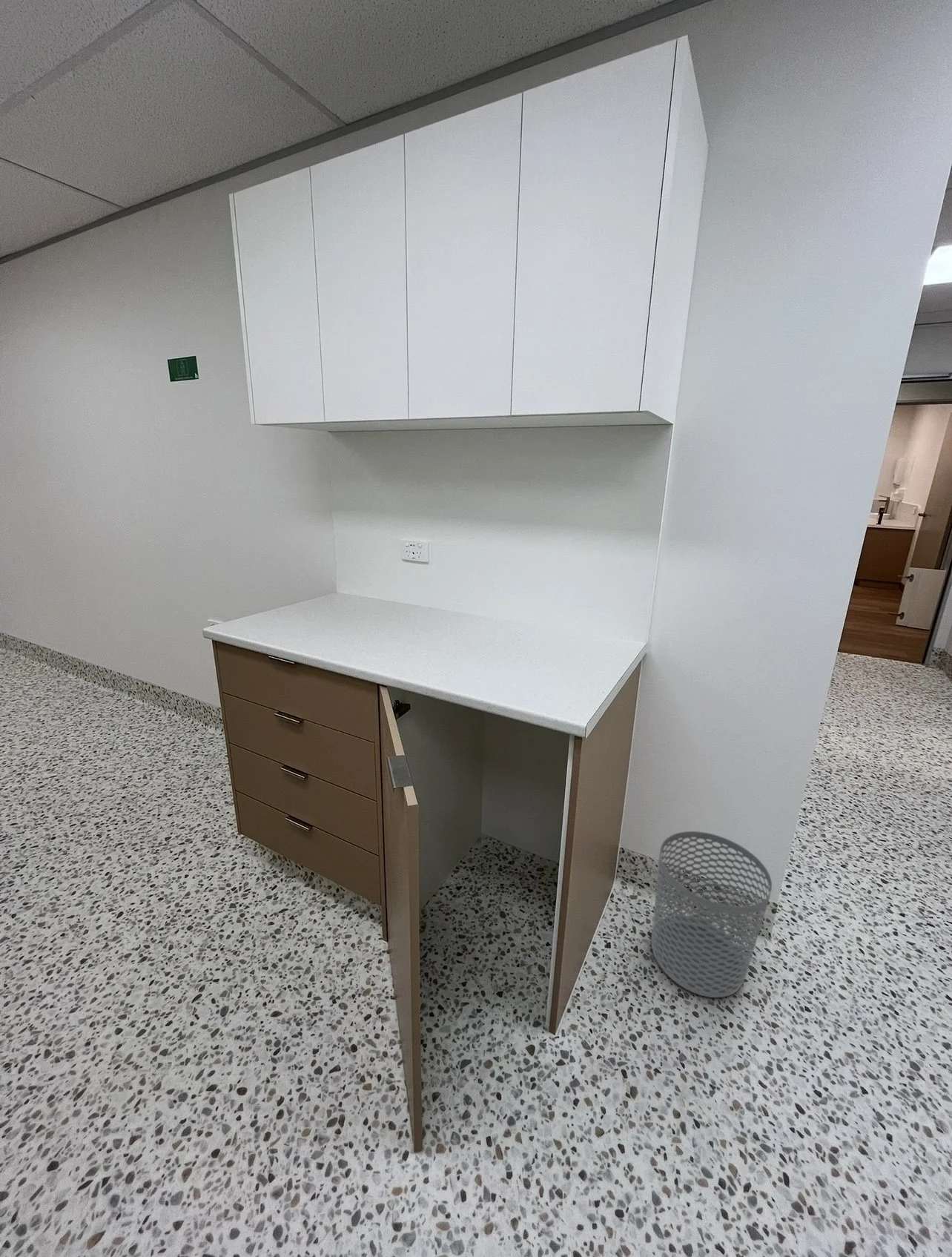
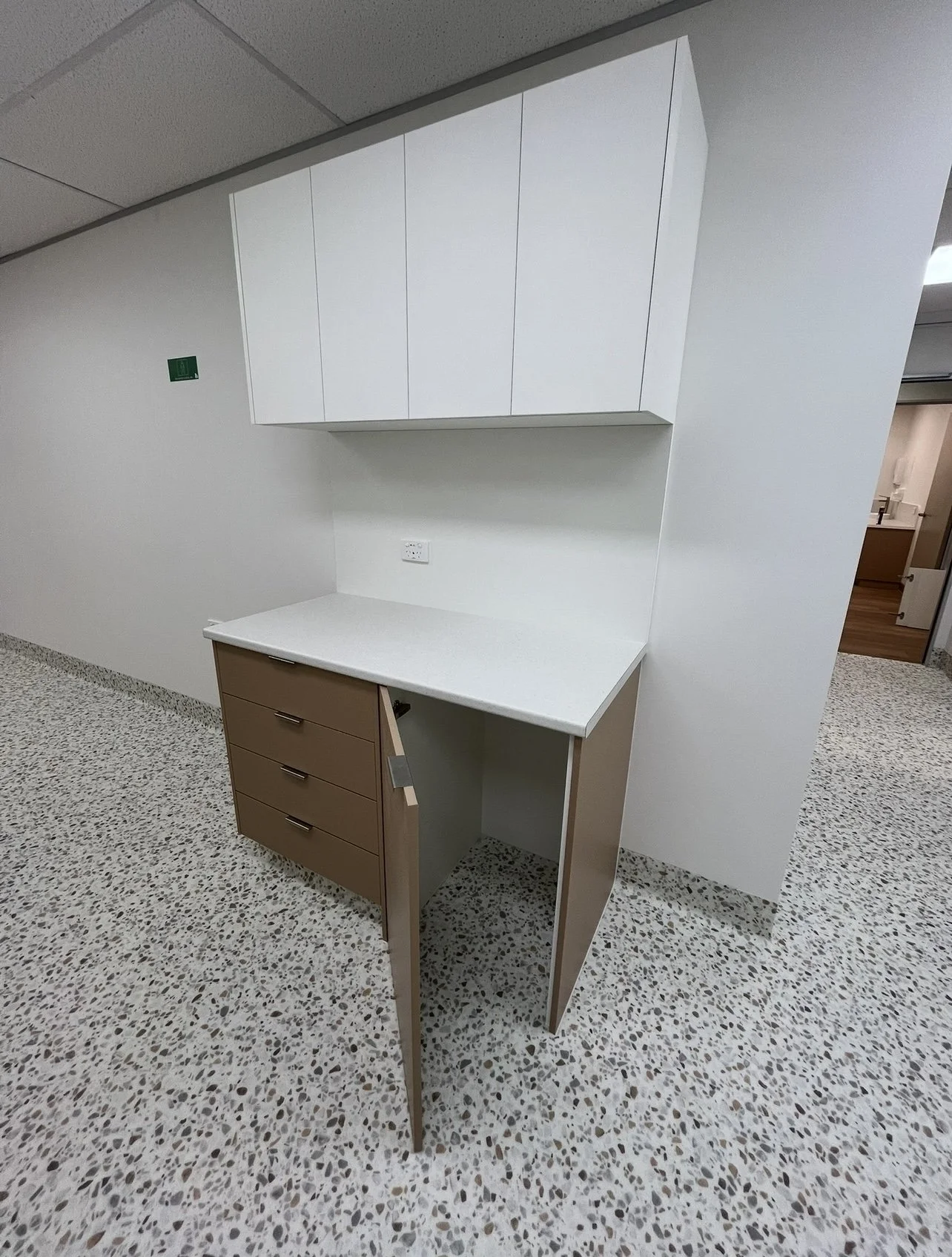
- waste bin [651,831,773,998]
